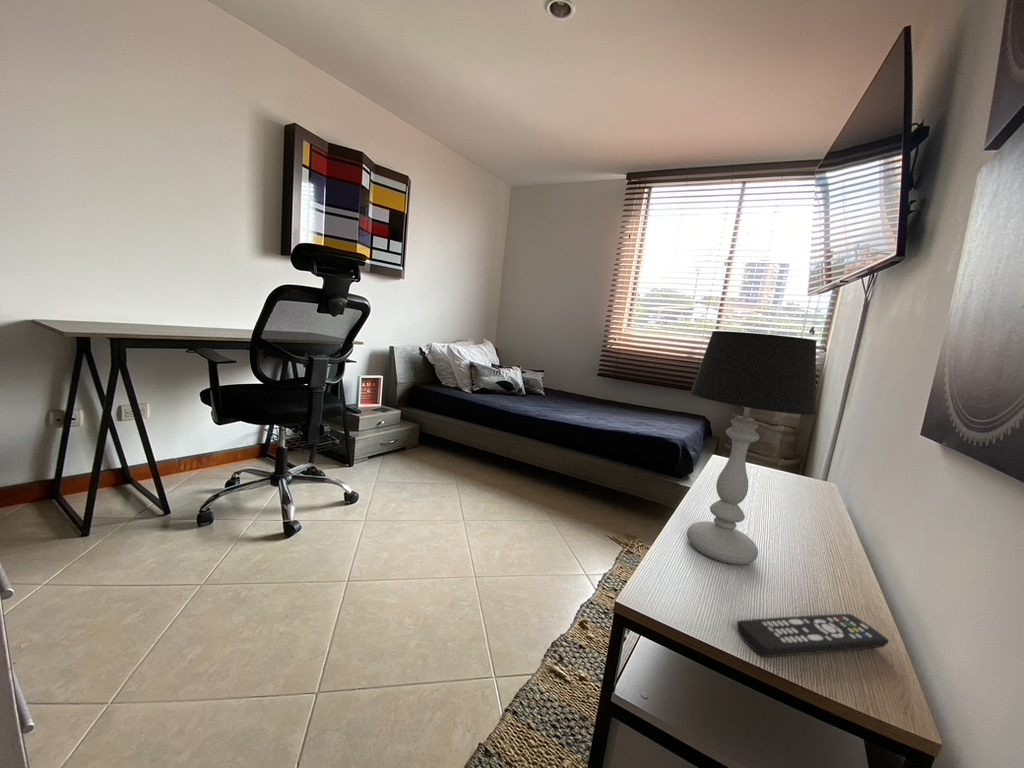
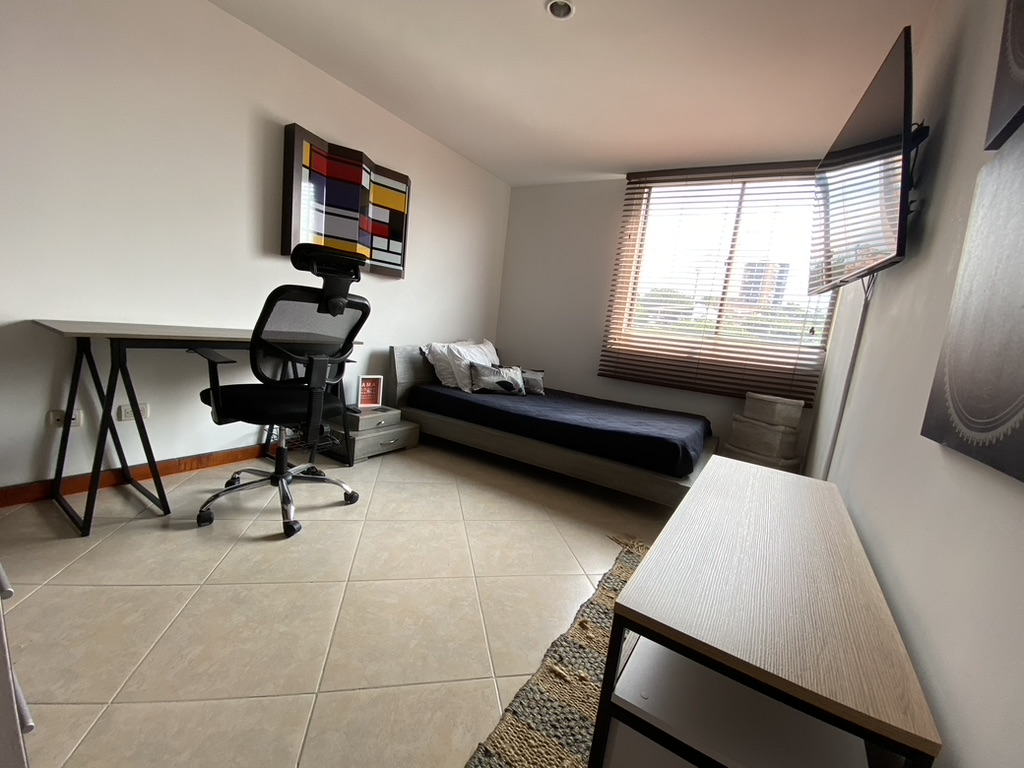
- table lamp [686,330,818,566]
- remote control [736,613,890,658]
